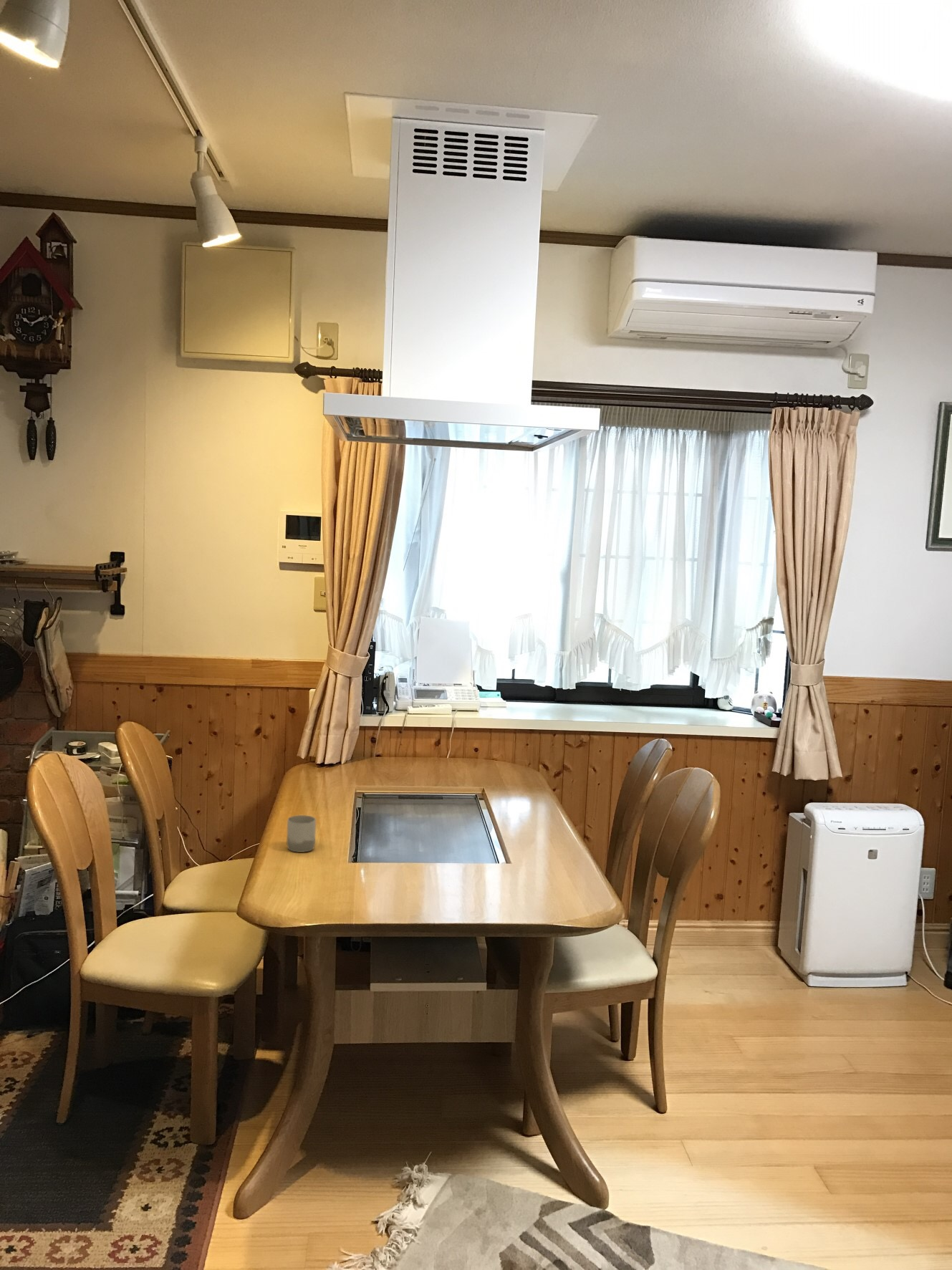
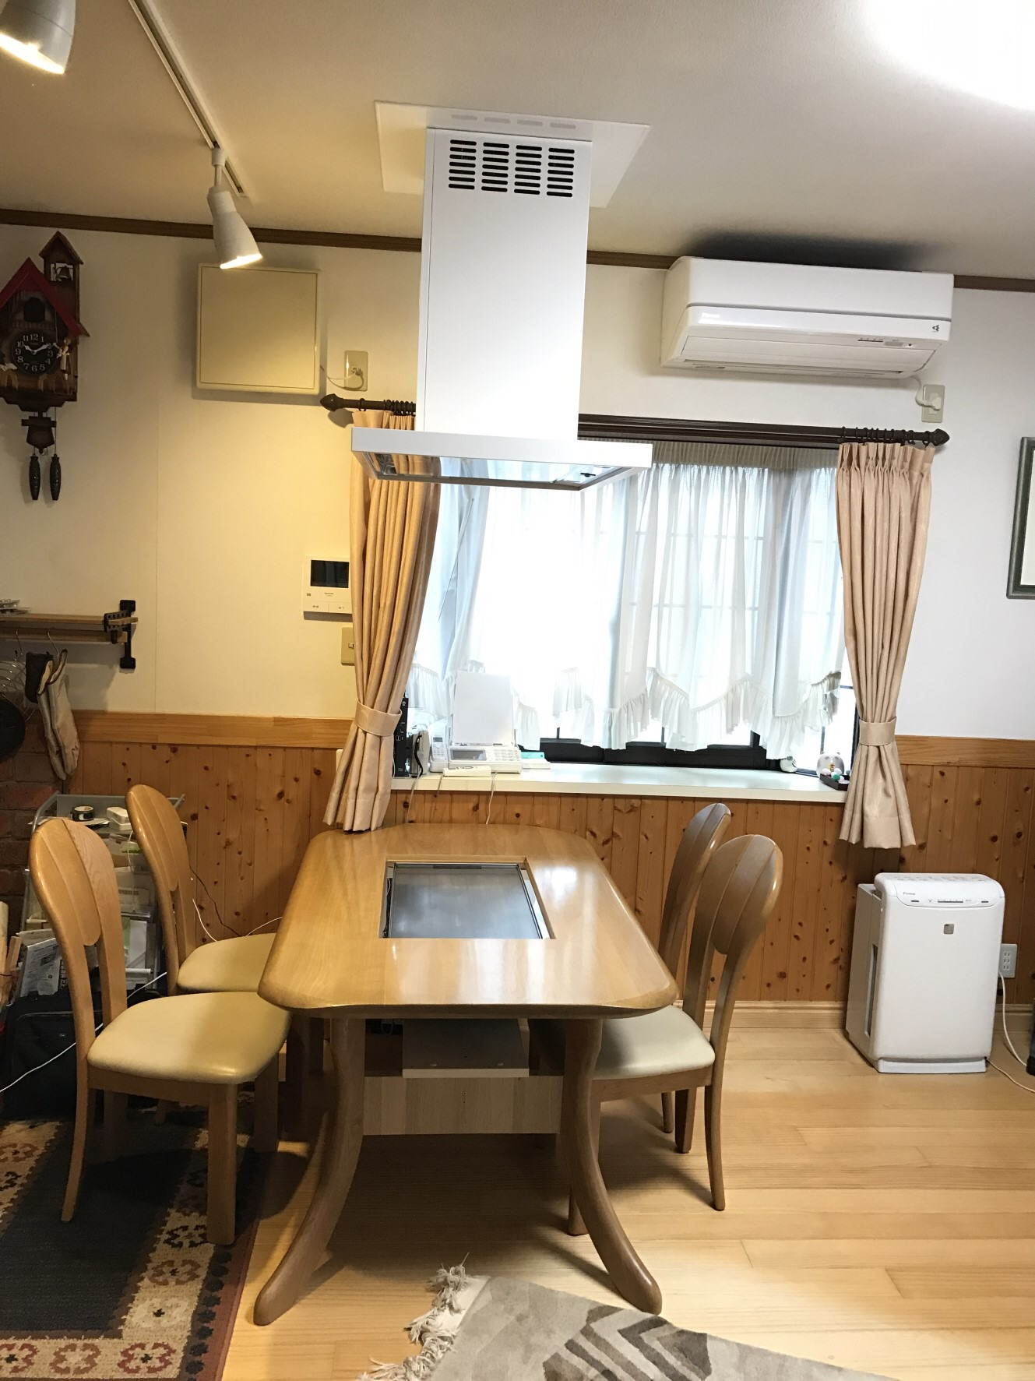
- cup [286,814,317,853]
